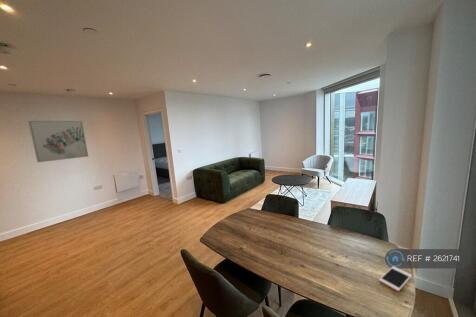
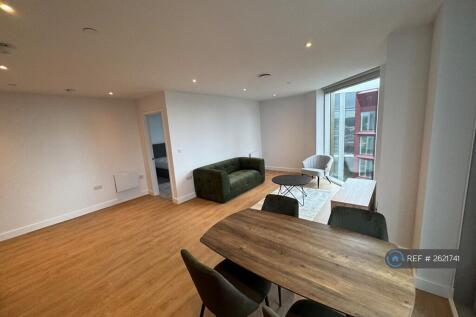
- wall art [27,120,89,163]
- cell phone [378,265,413,292]
